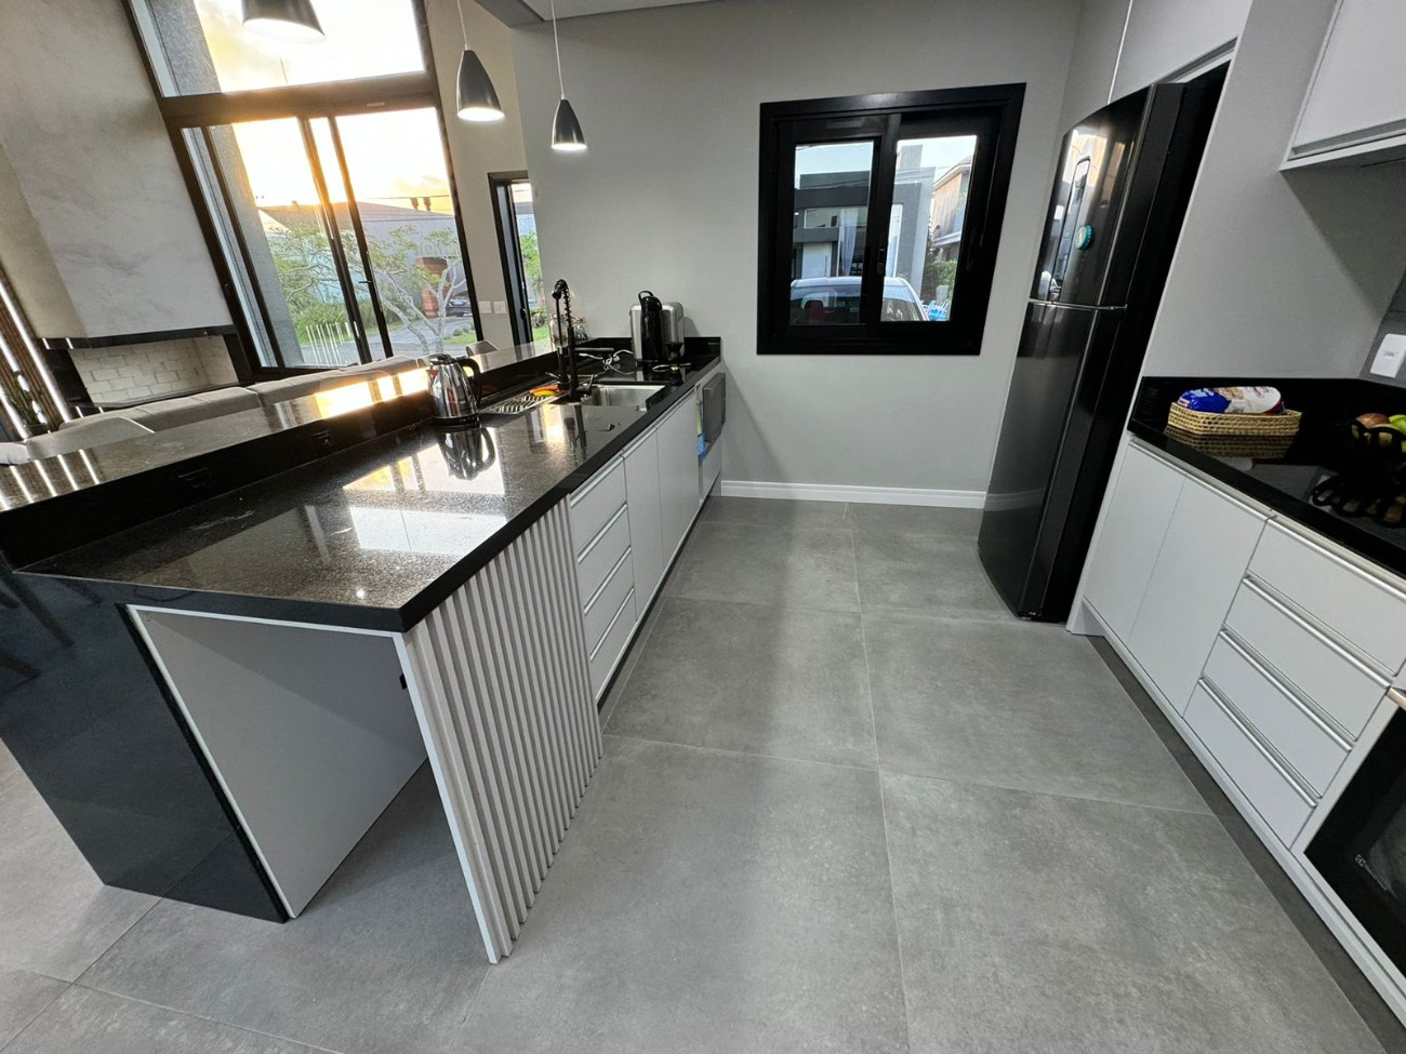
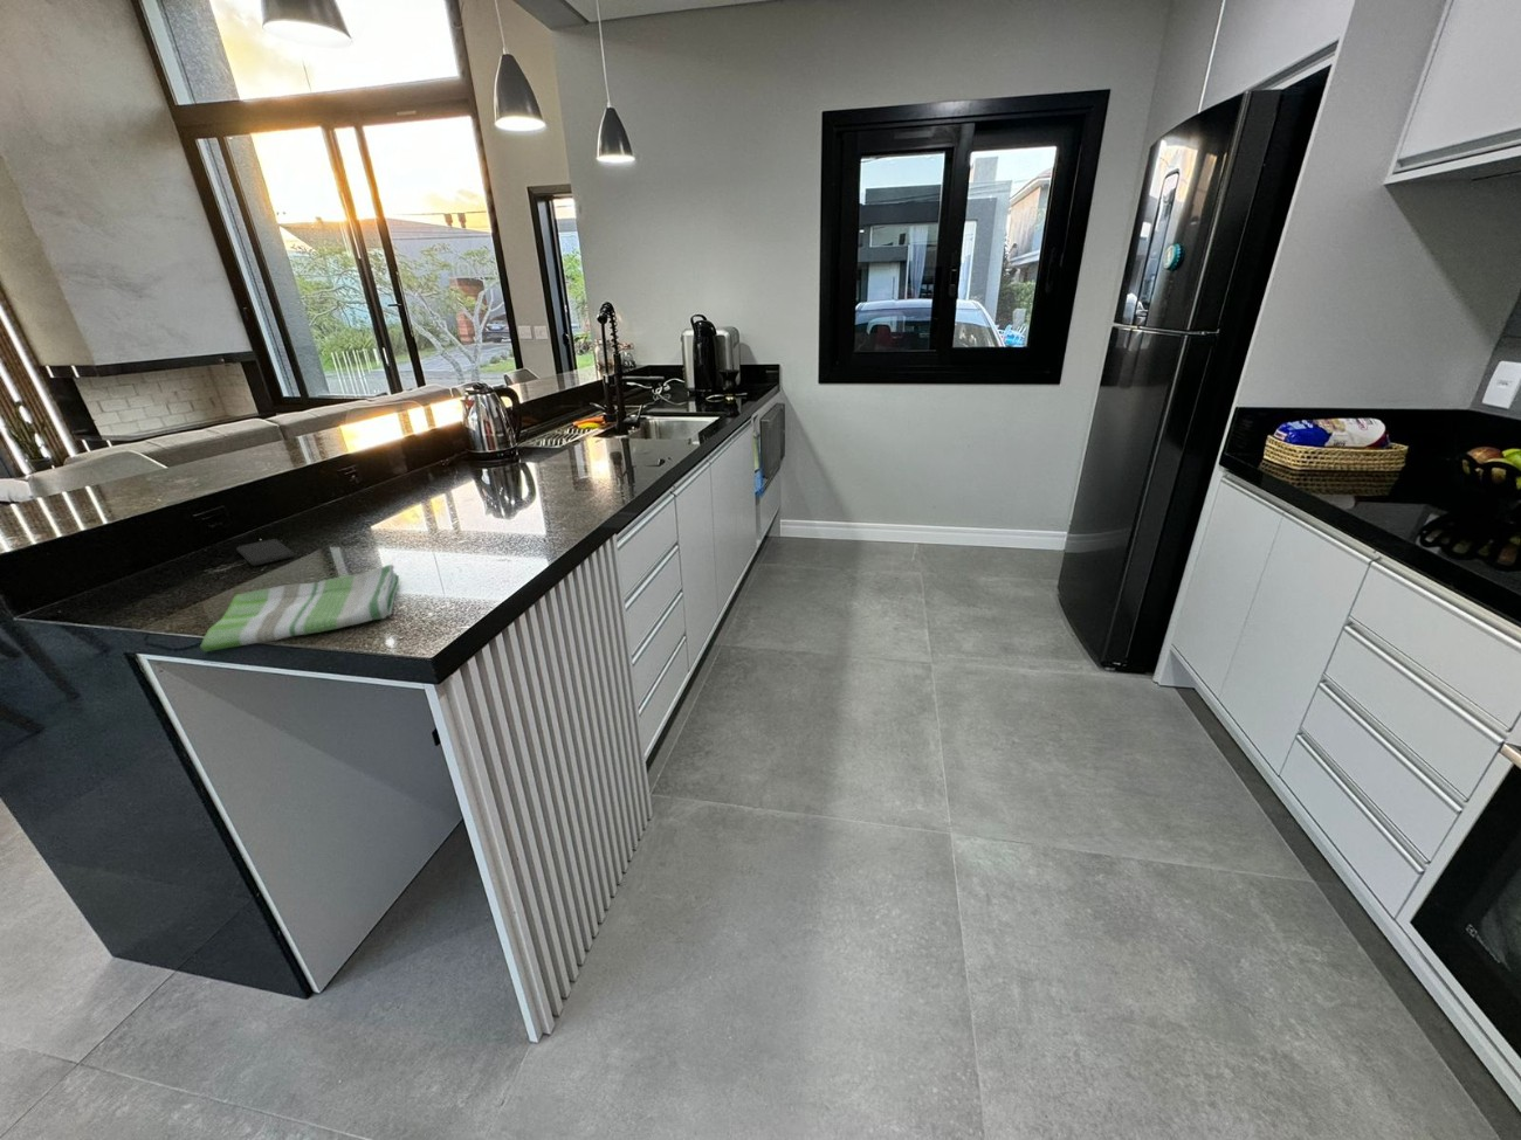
+ smartphone [235,538,295,568]
+ dish towel [199,564,400,653]
